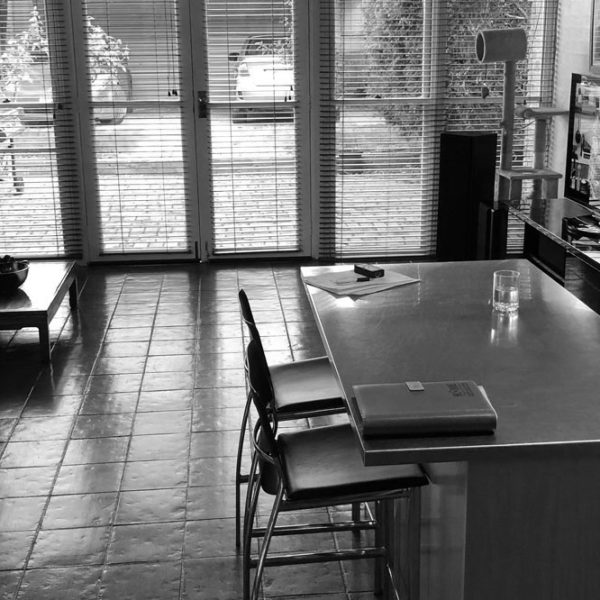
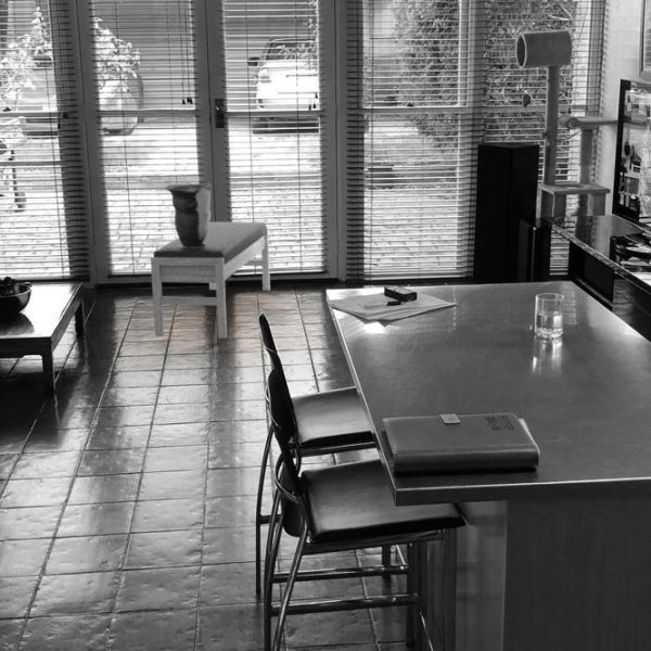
+ decorative vase [165,181,213,248]
+ bench [150,221,271,340]
